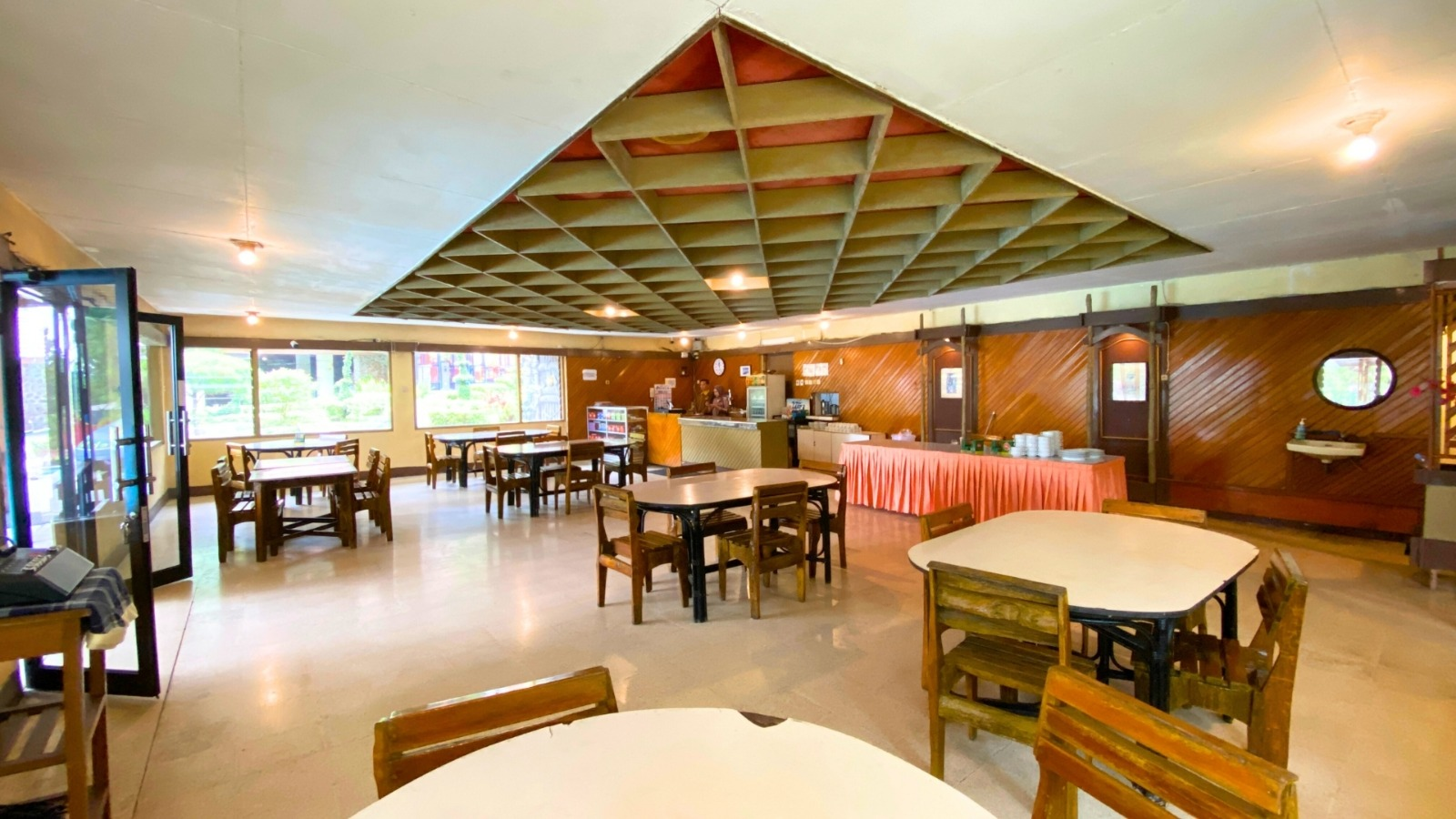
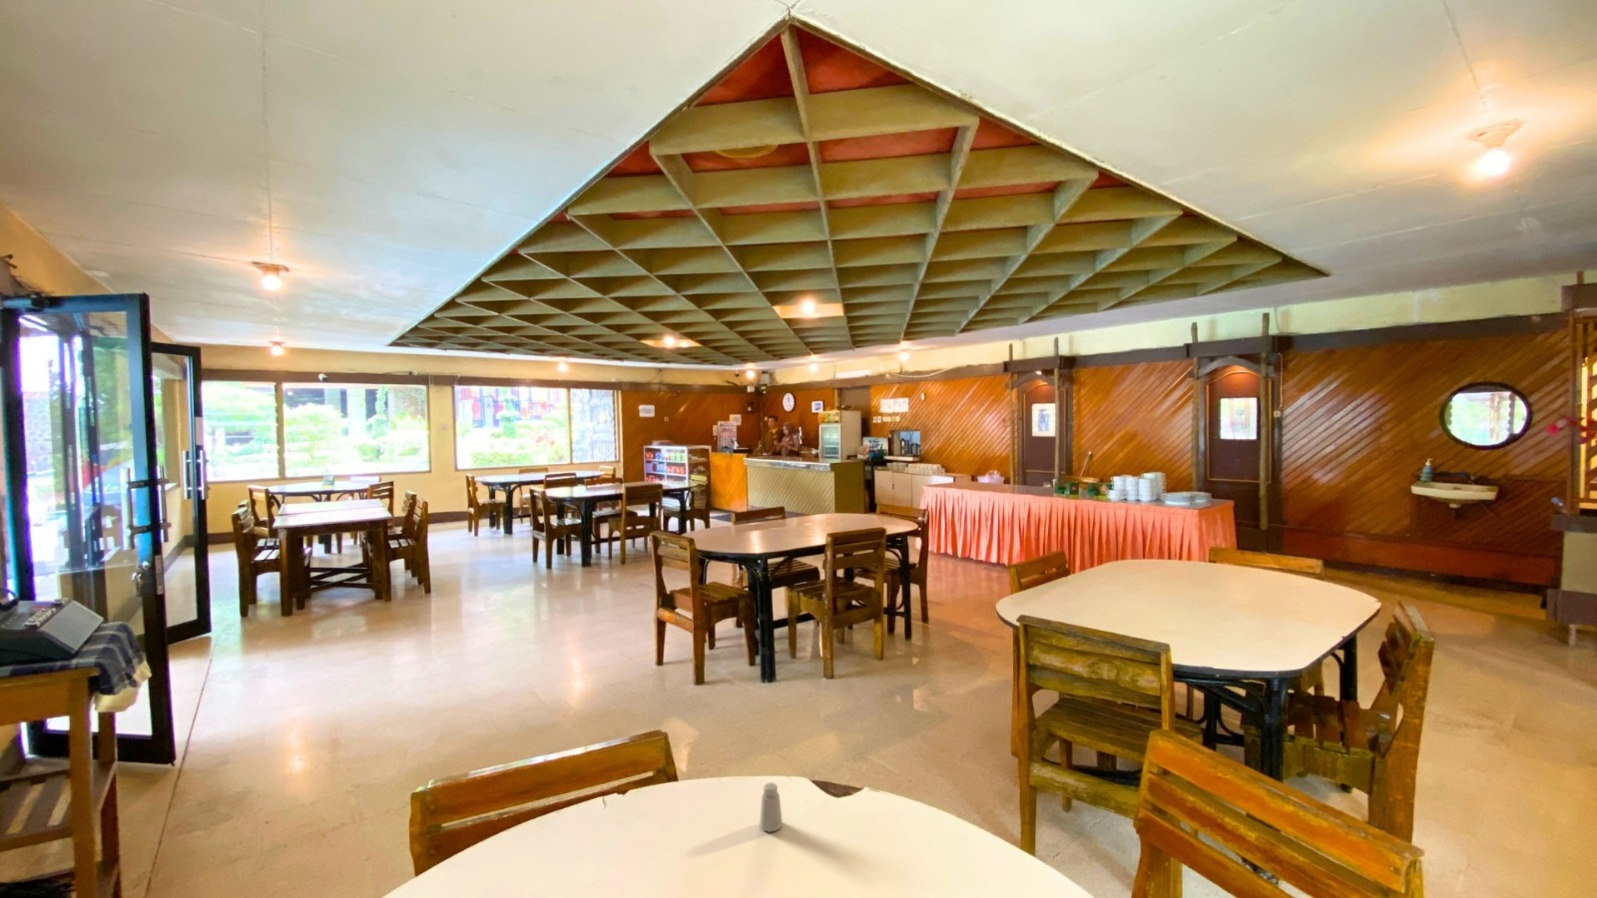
+ saltshaker [759,782,783,832]
